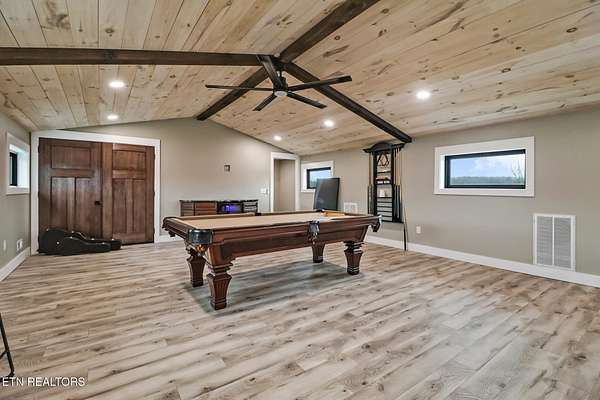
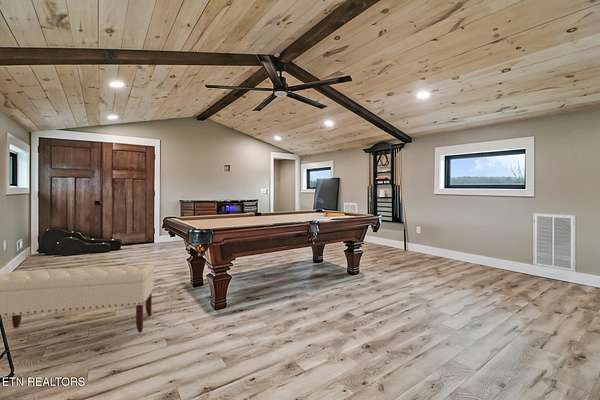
+ bench [0,264,155,333]
